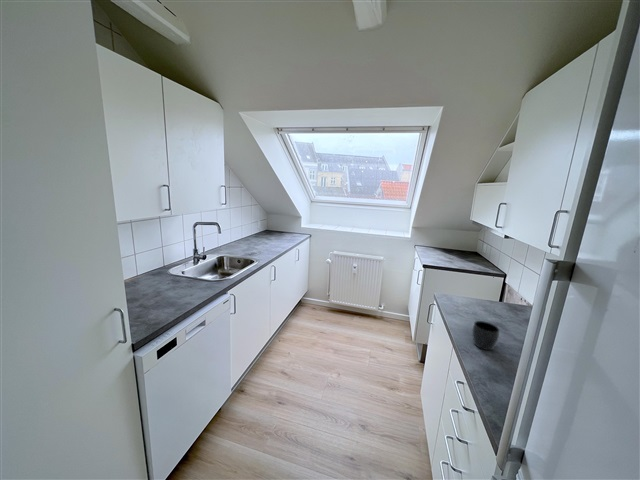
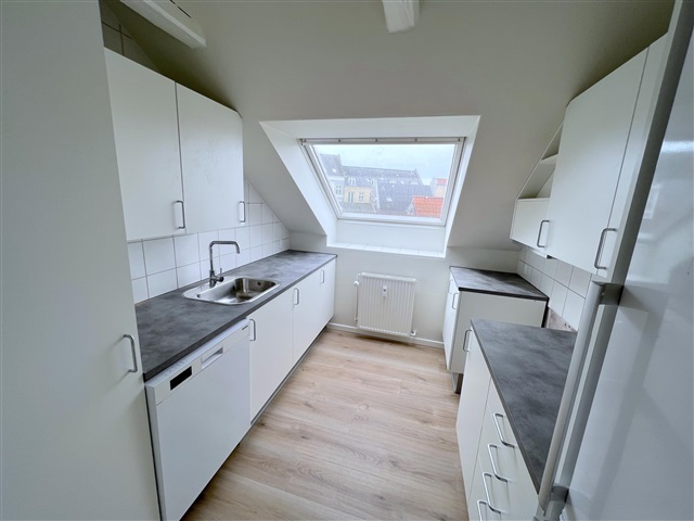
- mug [471,320,501,351]
